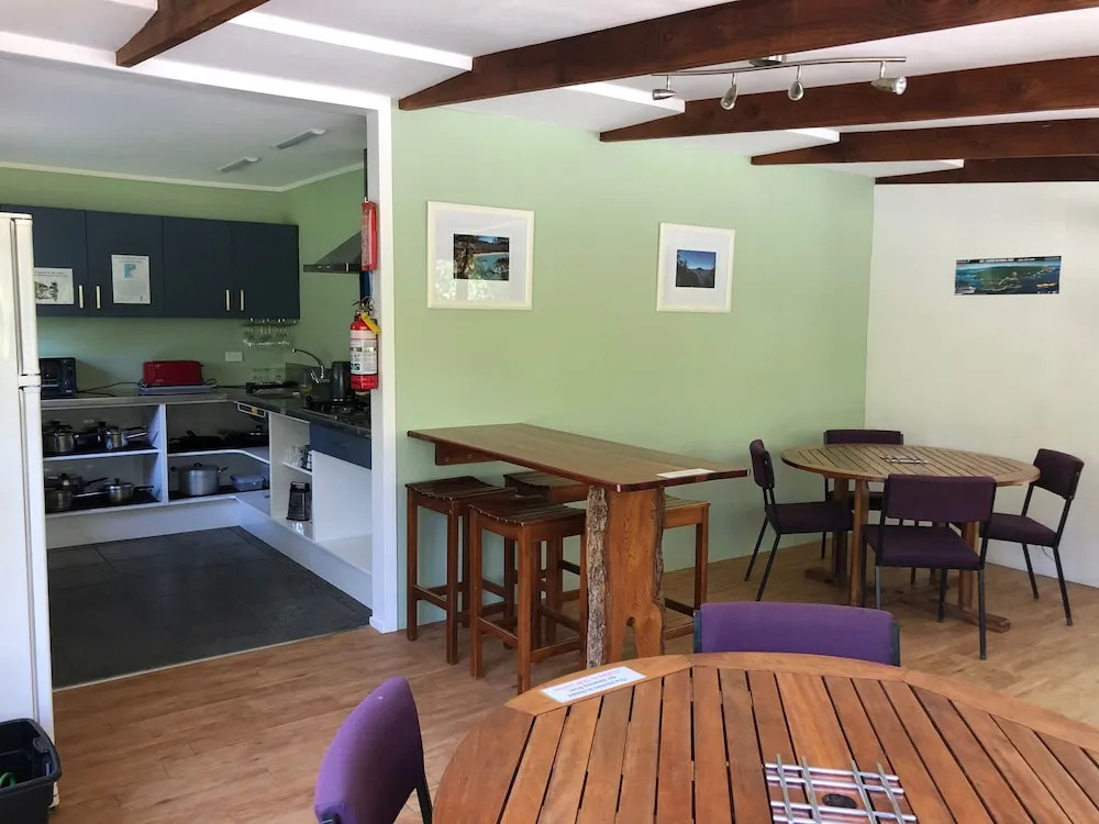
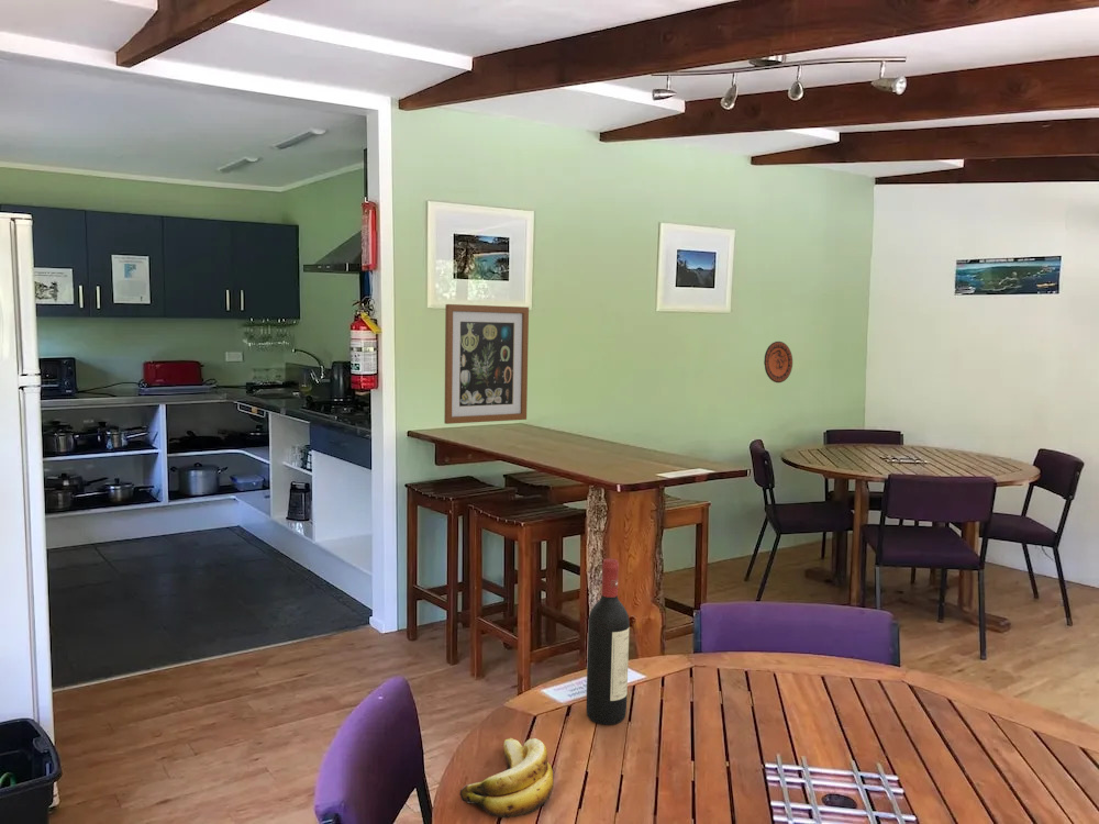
+ banana [459,737,554,820]
+ decorative plate [763,341,793,383]
+ wall art [443,303,530,425]
+ wine bottle [586,557,631,726]
